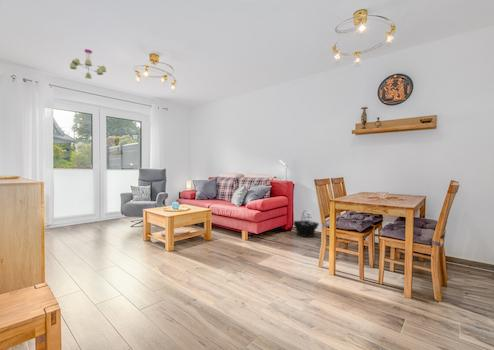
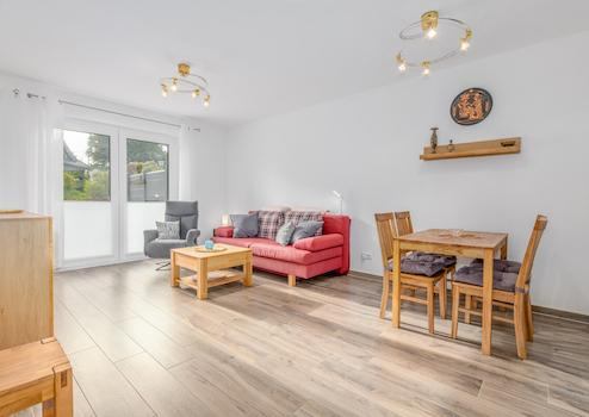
- ceiling light fixture [69,48,107,80]
- basket [291,210,320,238]
